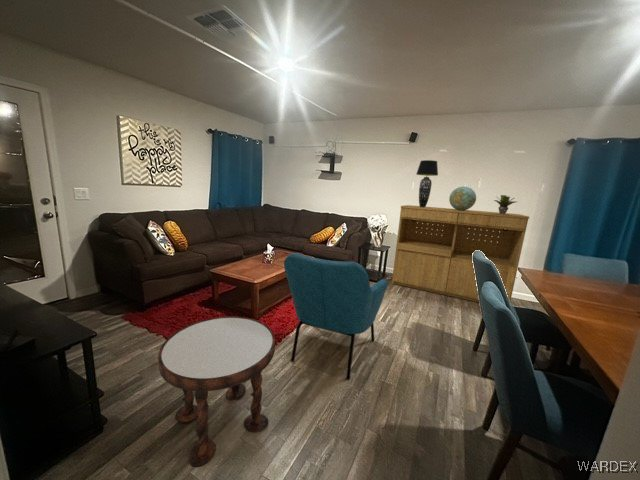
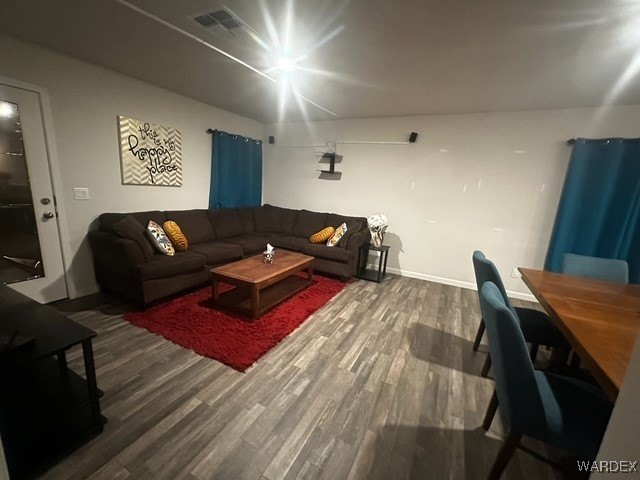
- potted plant [493,194,517,214]
- table lamp [415,159,439,208]
- armchair [283,252,389,380]
- side table [157,316,276,468]
- bookcase [391,204,530,303]
- decorative globe [448,186,477,211]
